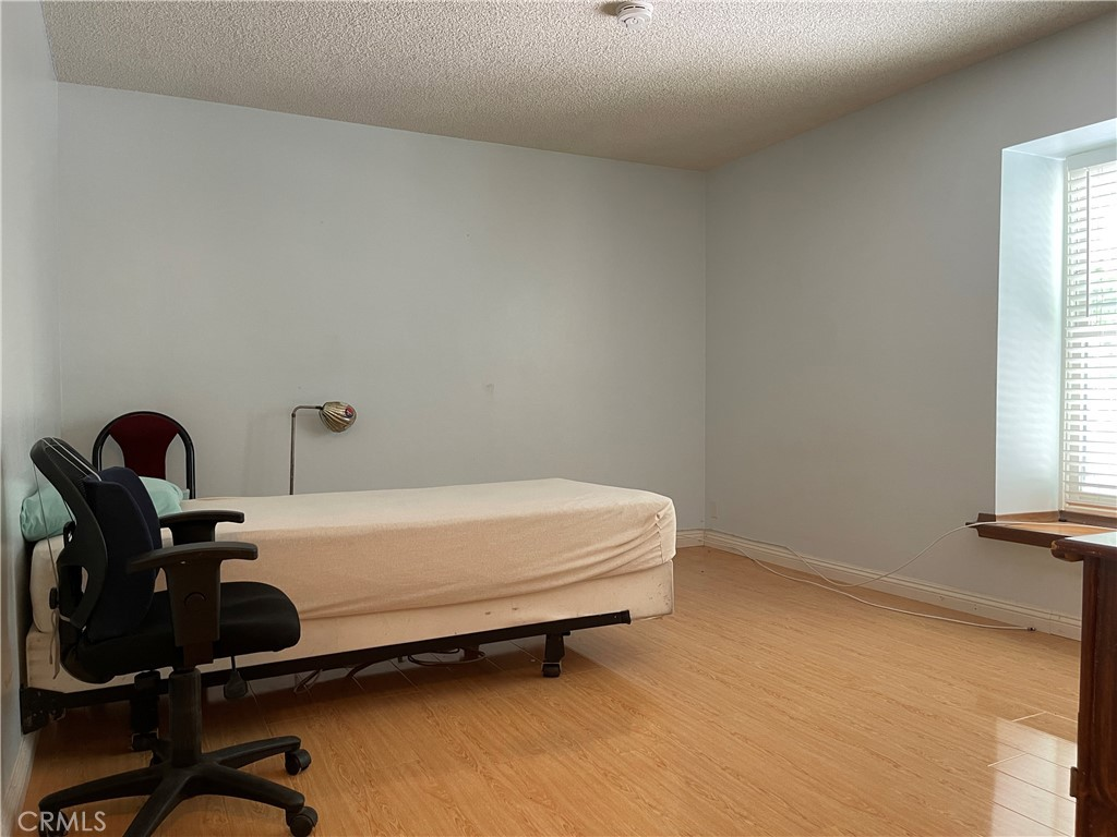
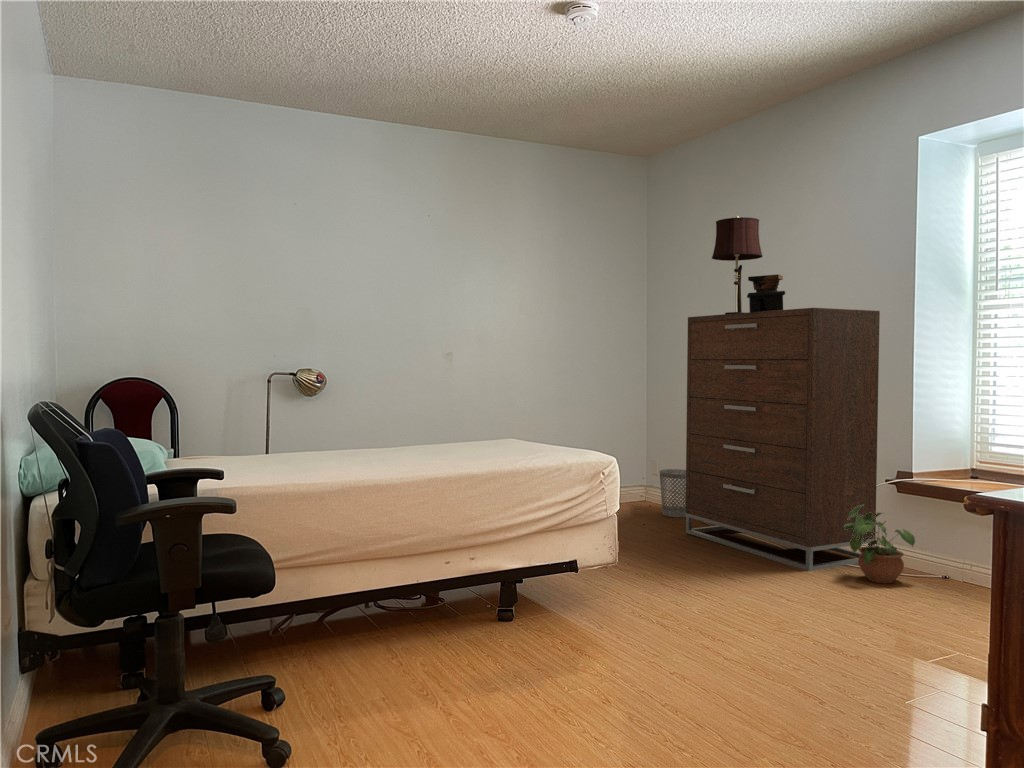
+ wastebasket [659,468,686,518]
+ table lamp [711,215,764,314]
+ dresser [685,307,881,572]
+ potted plant [844,504,916,585]
+ jewelry box [746,273,786,312]
